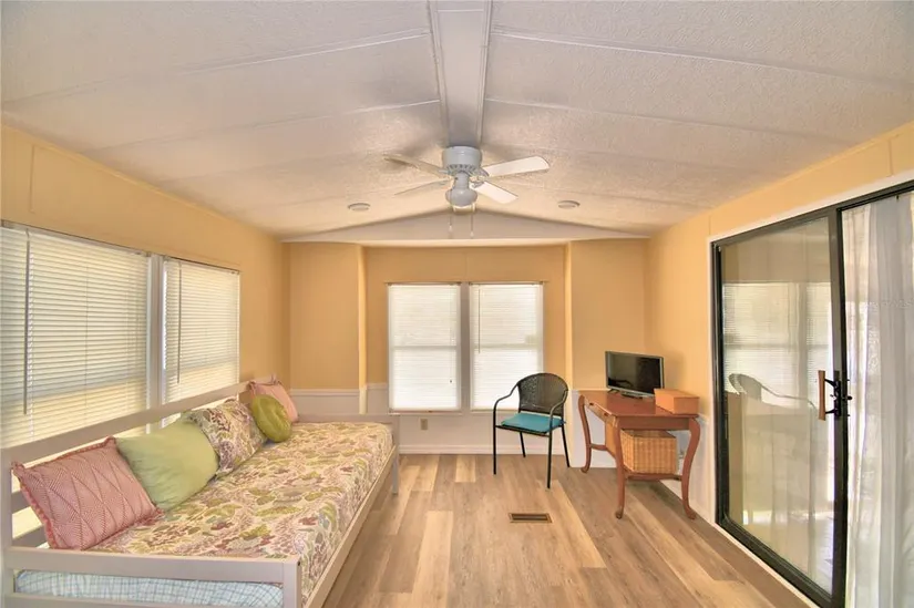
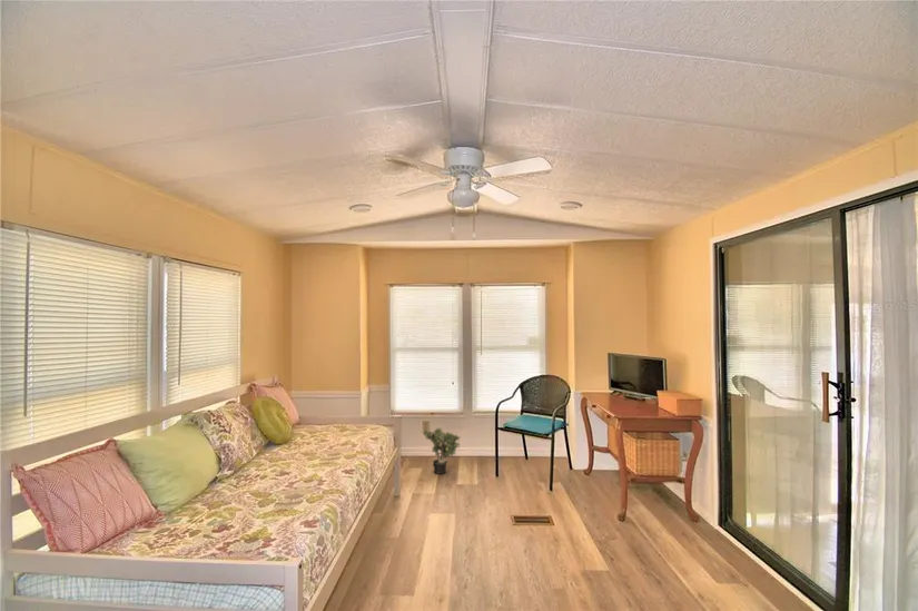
+ potted plant [421,426,462,475]
